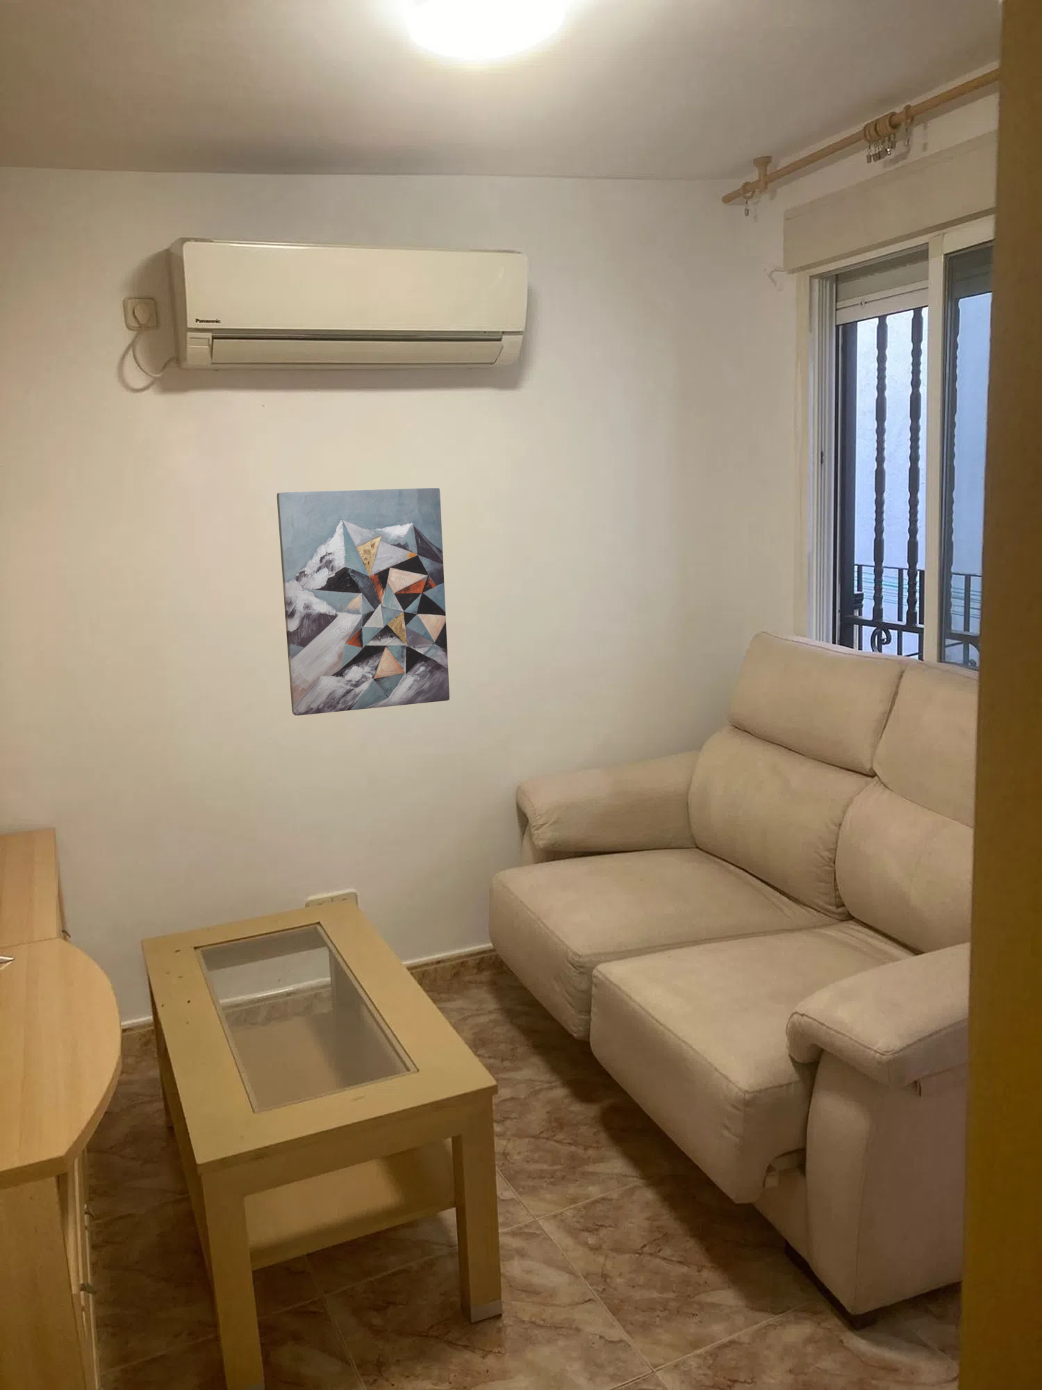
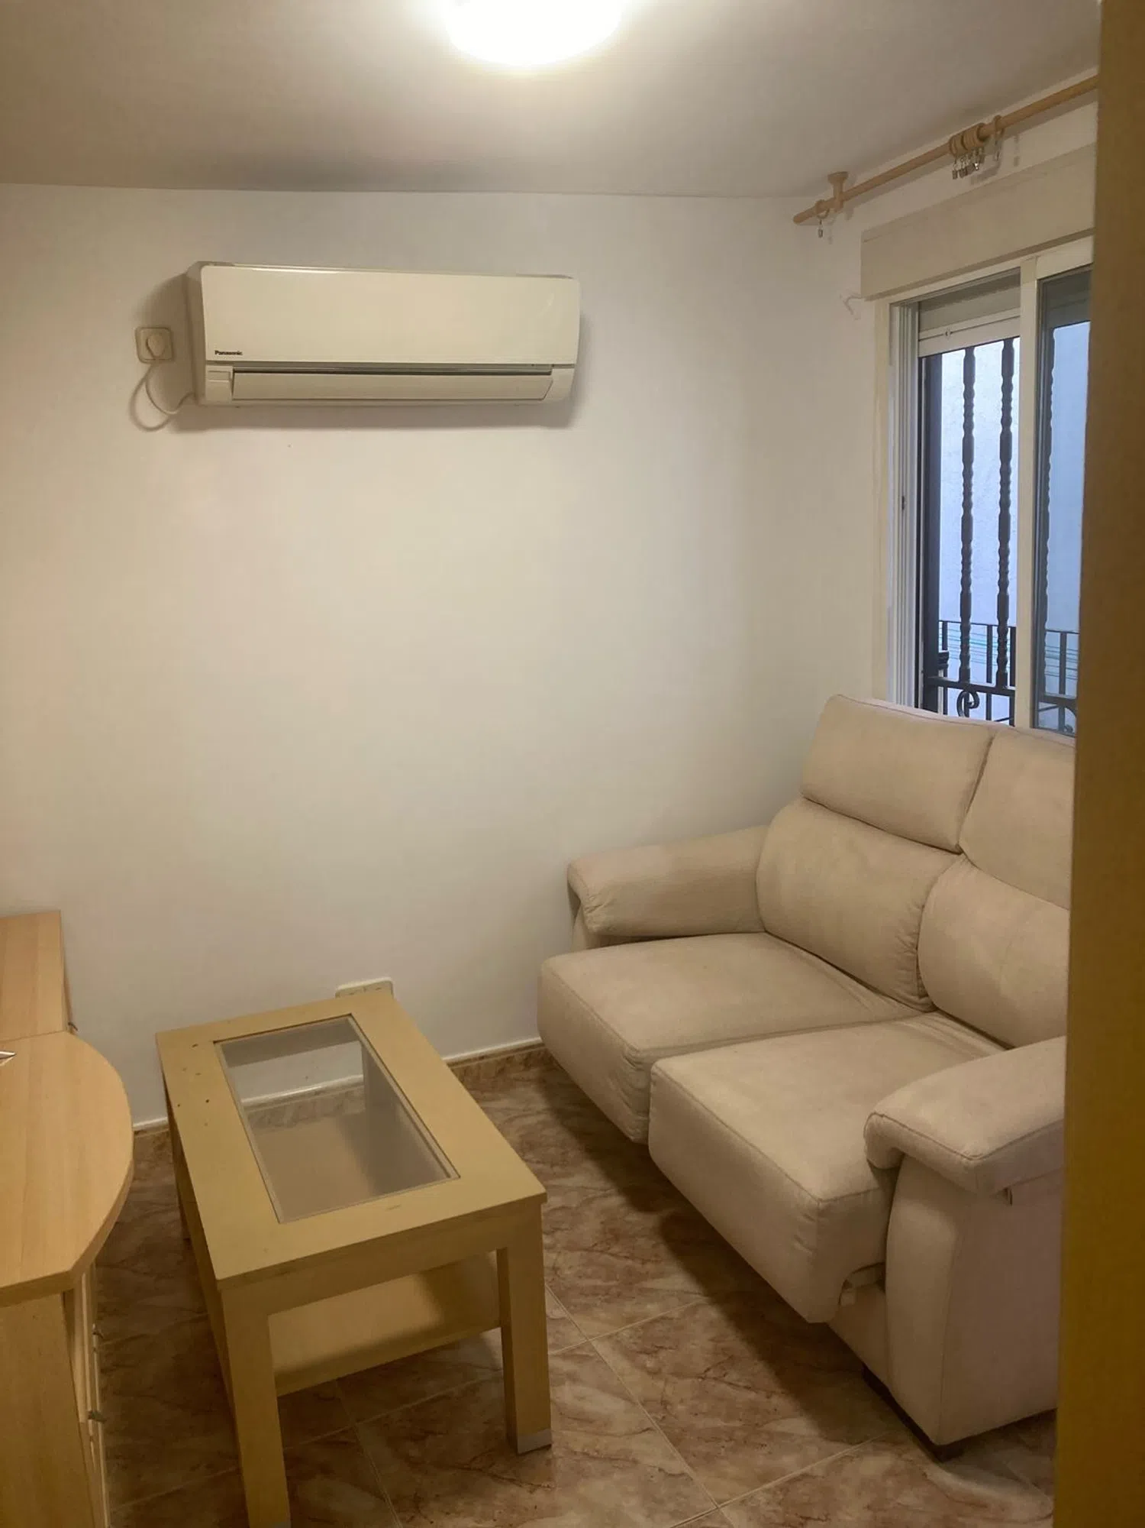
- wall art [276,487,450,717]
